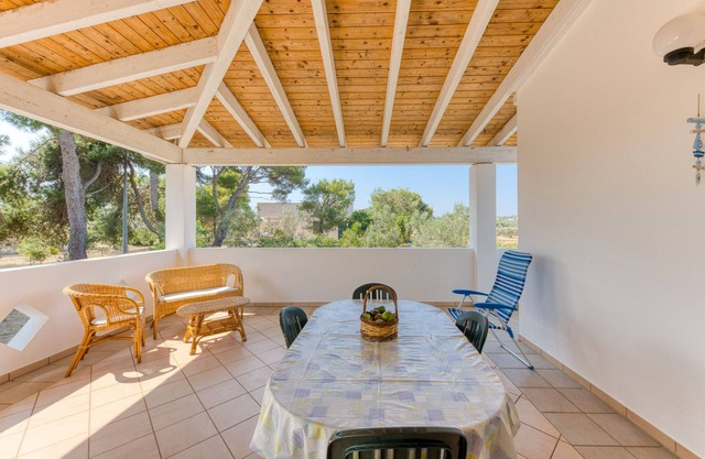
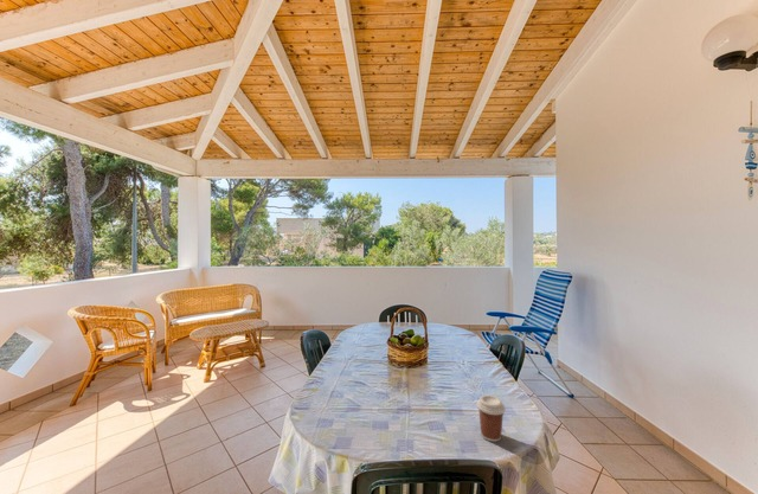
+ coffee cup [475,394,507,443]
